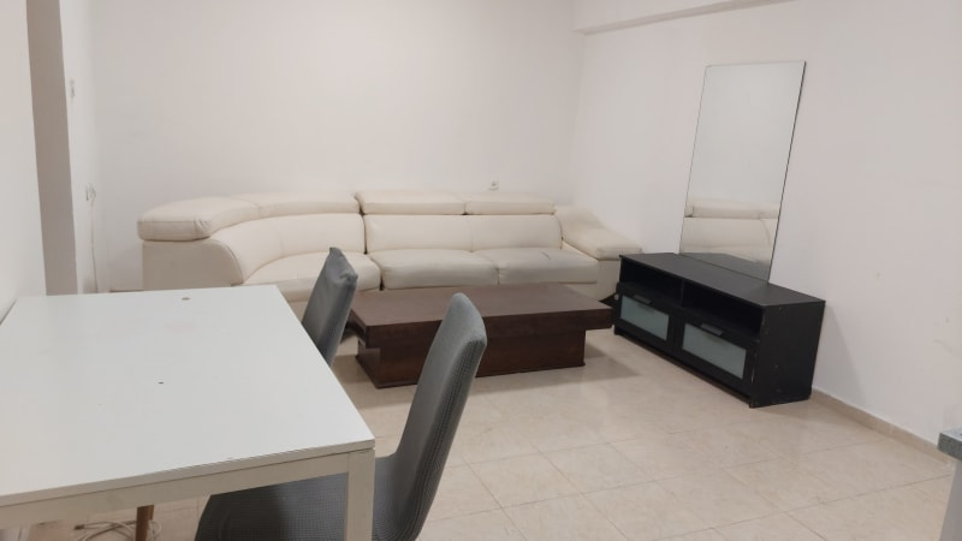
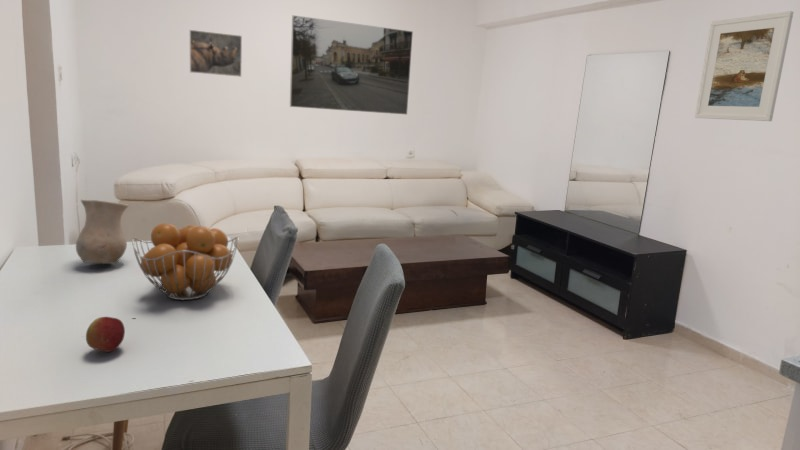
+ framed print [188,29,243,78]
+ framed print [289,14,414,116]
+ fruit basket [131,222,239,301]
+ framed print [694,10,794,122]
+ vase [75,198,130,265]
+ apple [85,316,126,353]
